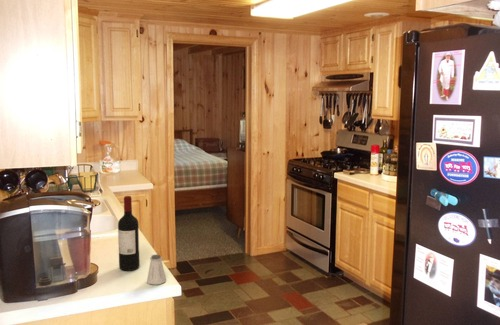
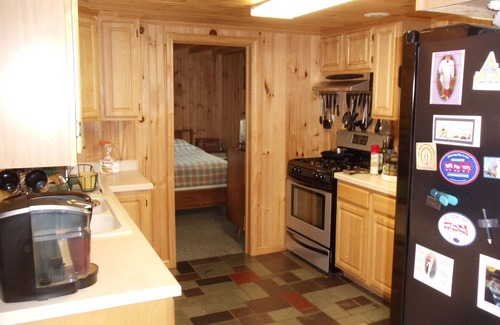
- saltshaker [146,254,167,285]
- wine bottle [117,195,141,272]
